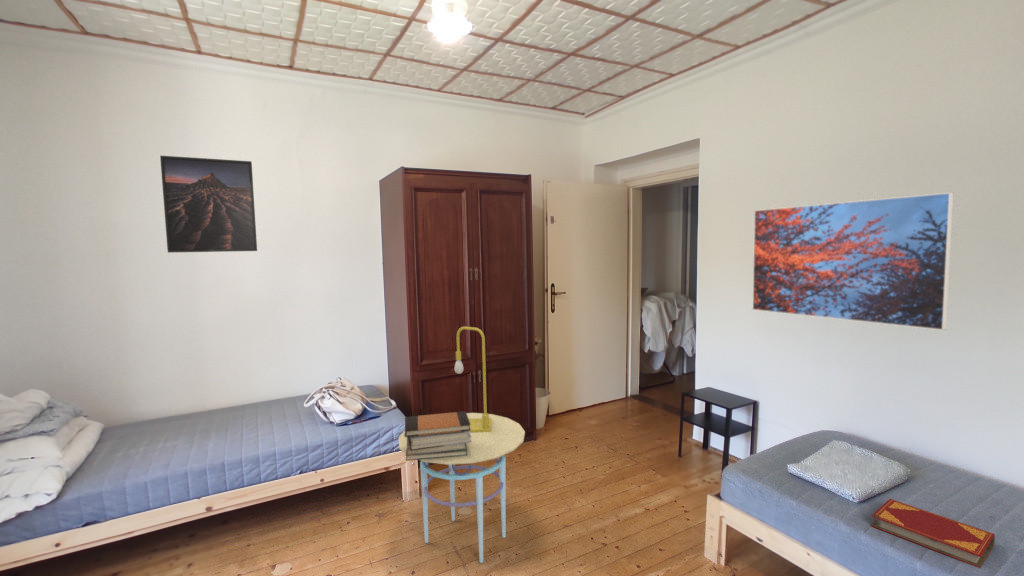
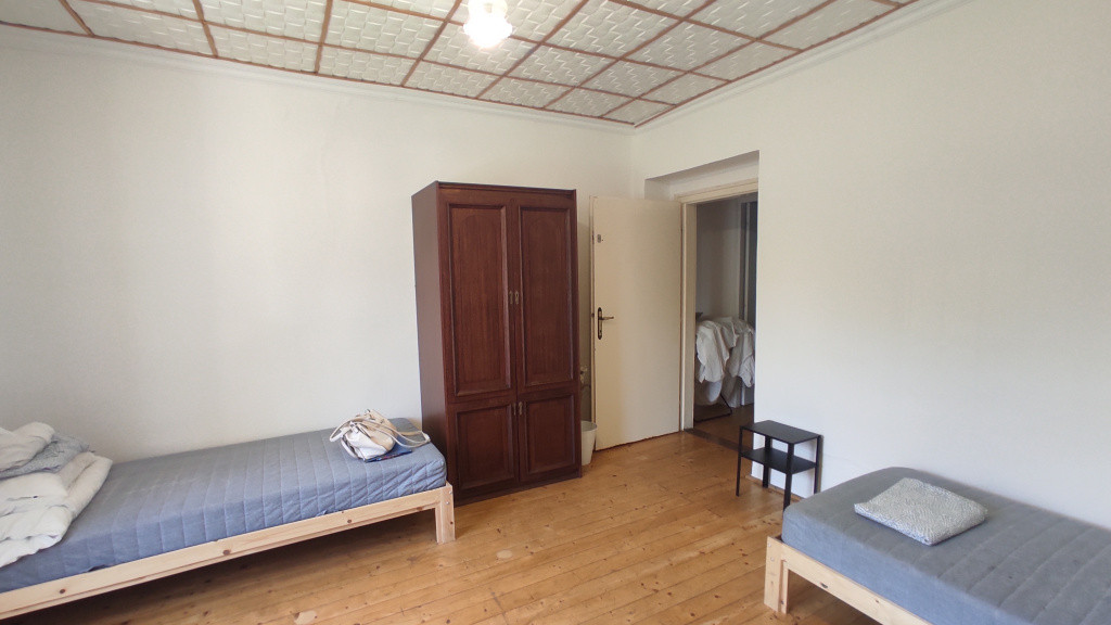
- book stack [404,410,472,462]
- table lamp [454,326,492,433]
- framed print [159,155,258,254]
- side table [397,412,526,564]
- hardback book [870,498,996,569]
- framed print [751,191,954,331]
